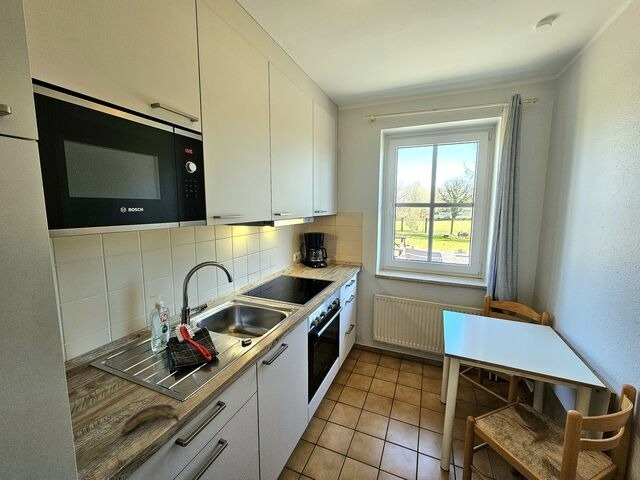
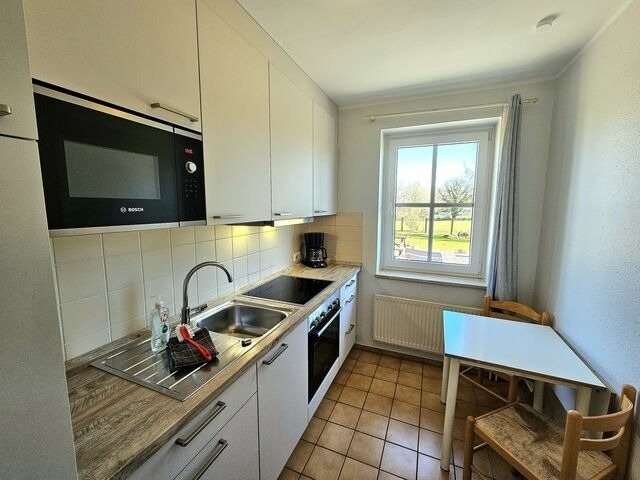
- banana [120,403,181,435]
